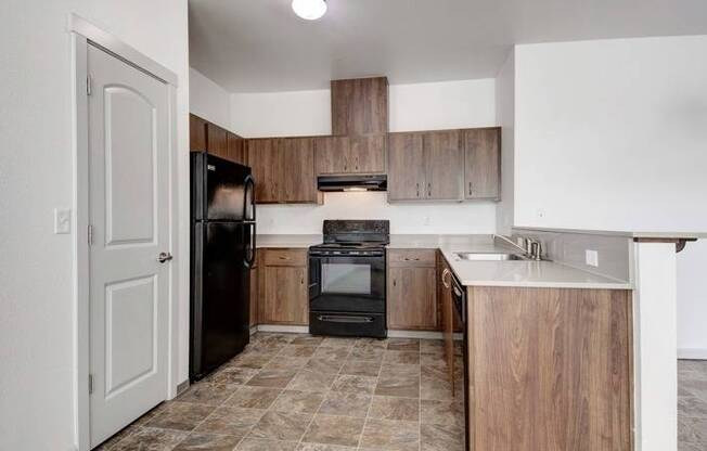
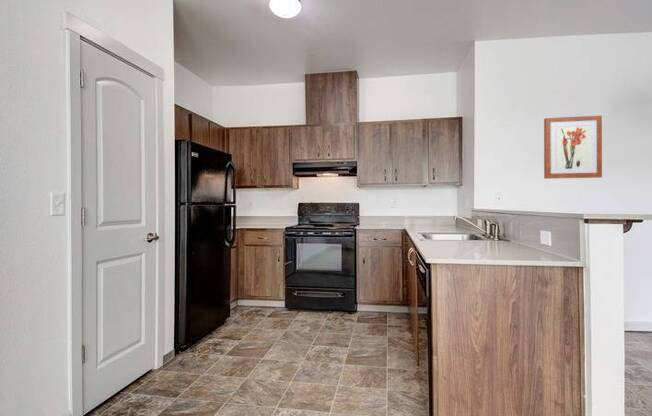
+ wall art [543,115,603,180]
